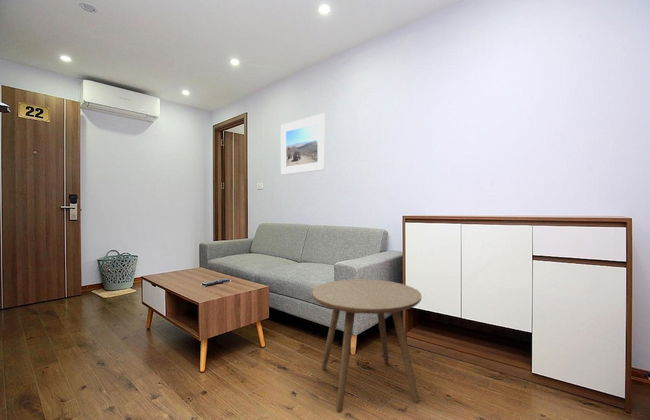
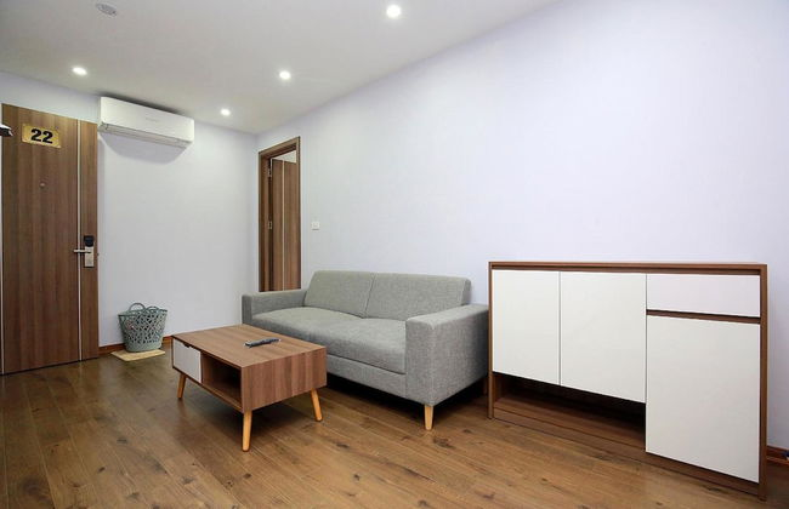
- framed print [280,112,326,176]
- side table [311,278,422,414]
